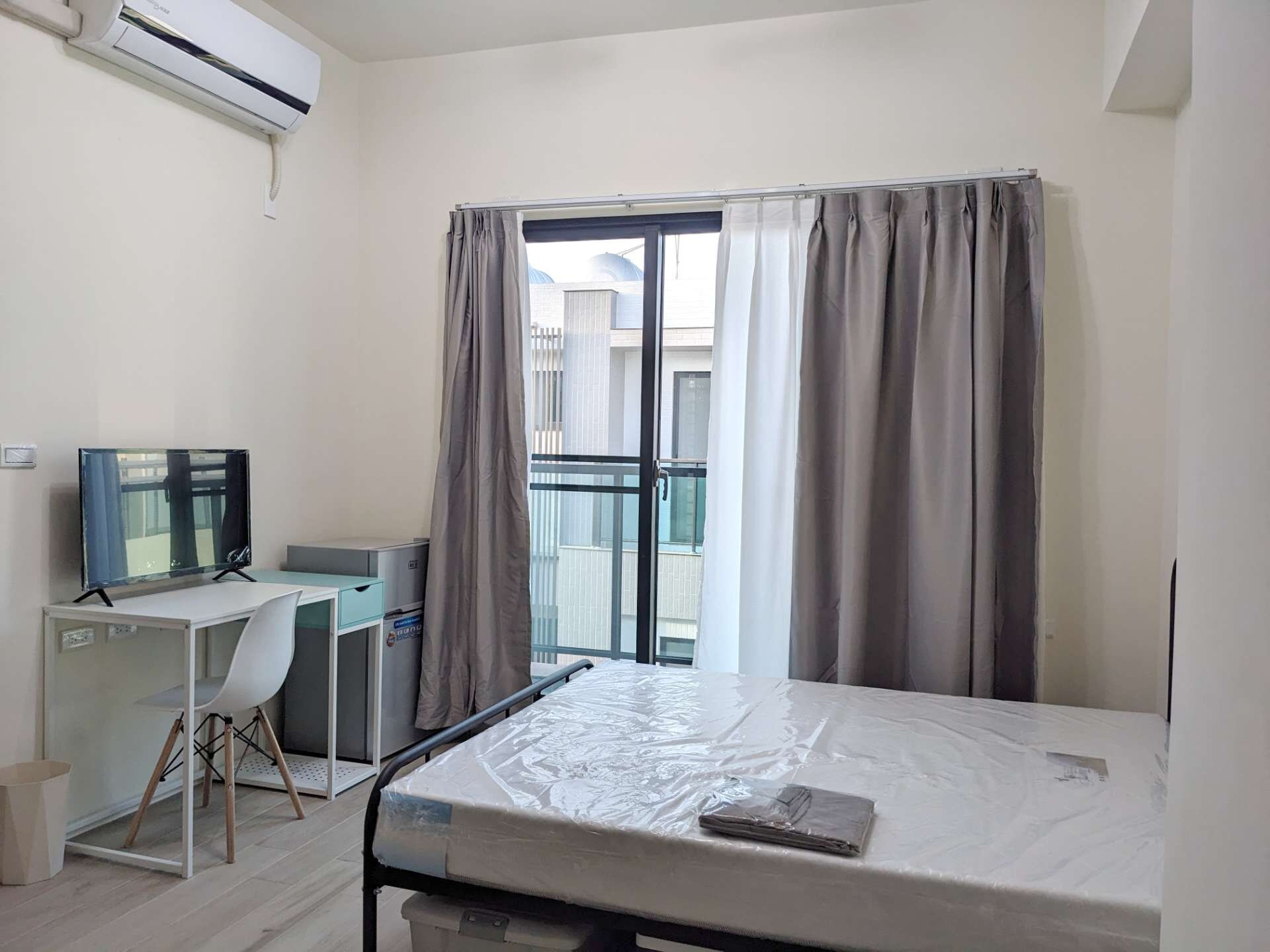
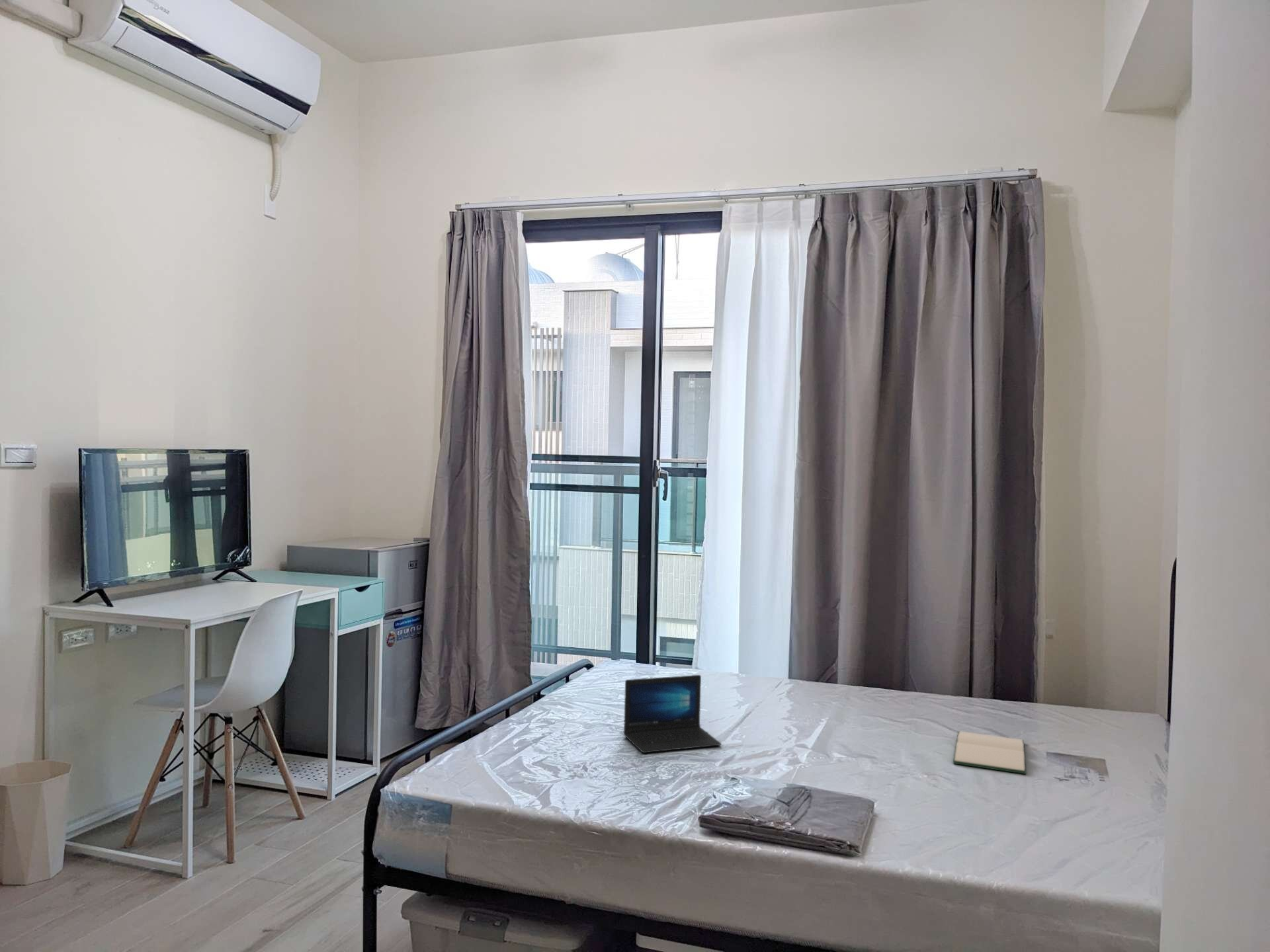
+ laptop [623,674,722,754]
+ hardback book [952,731,1027,775]
